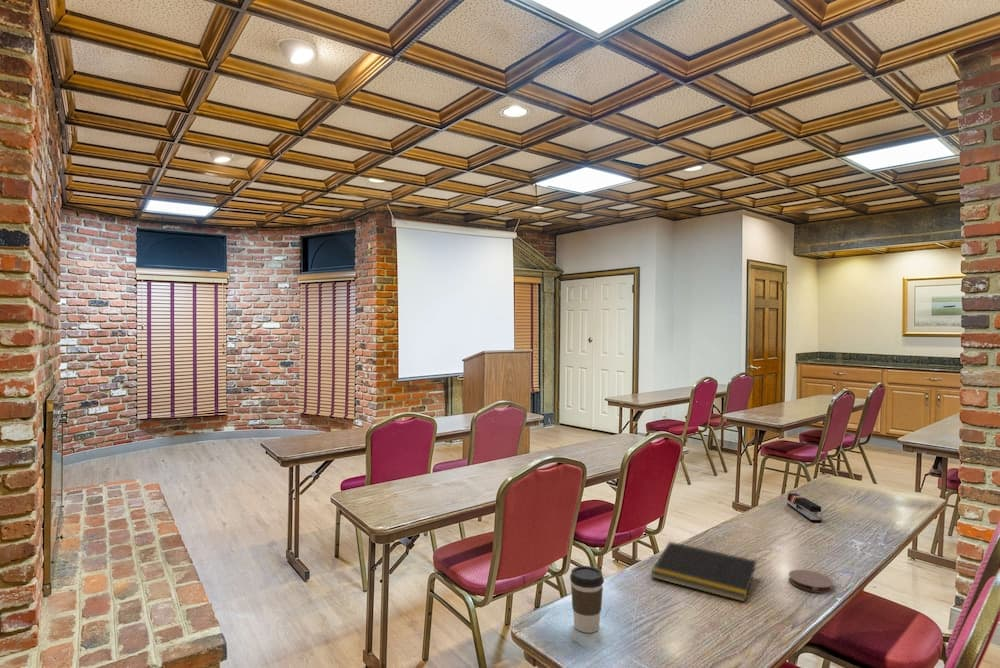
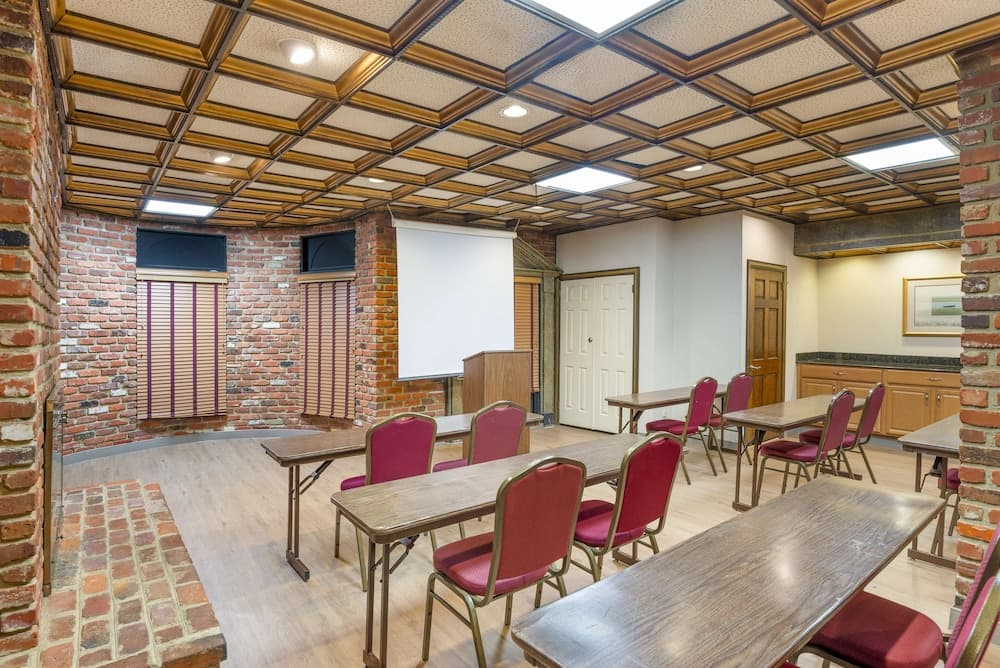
- stapler [786,492,823,523]
- coaster [788,569,834,594]
- coffee cup [569,565,605,634]
- notepad [650,541,757,603]
